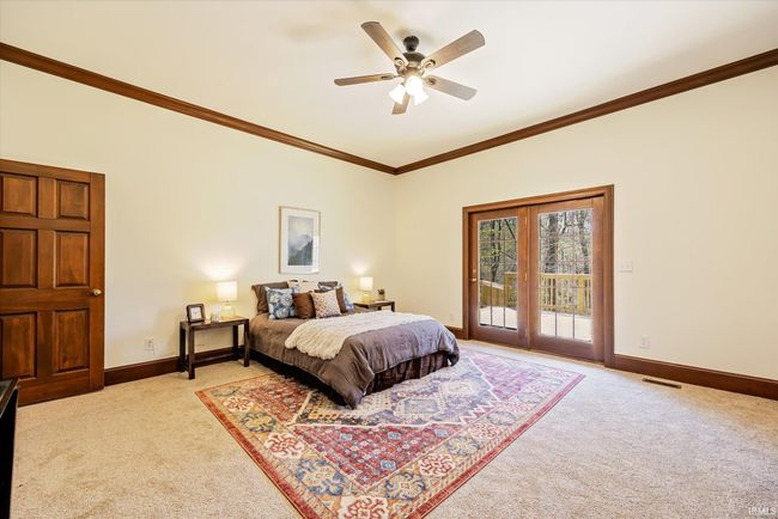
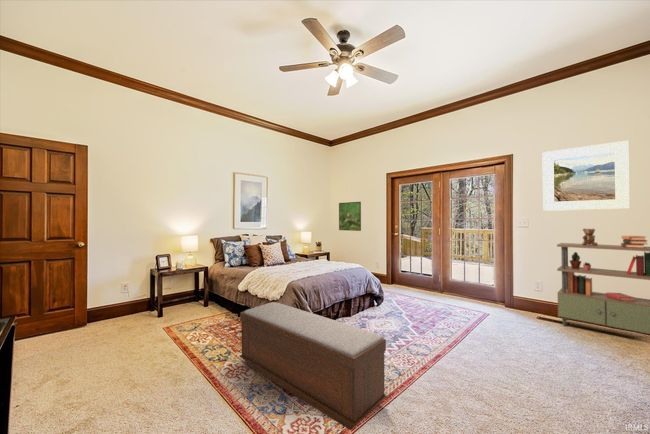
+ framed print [338,201,362,232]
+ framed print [541,139,631,212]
+ bench [239,301,387,431]
+ shelving unit [556,228,650,335]
